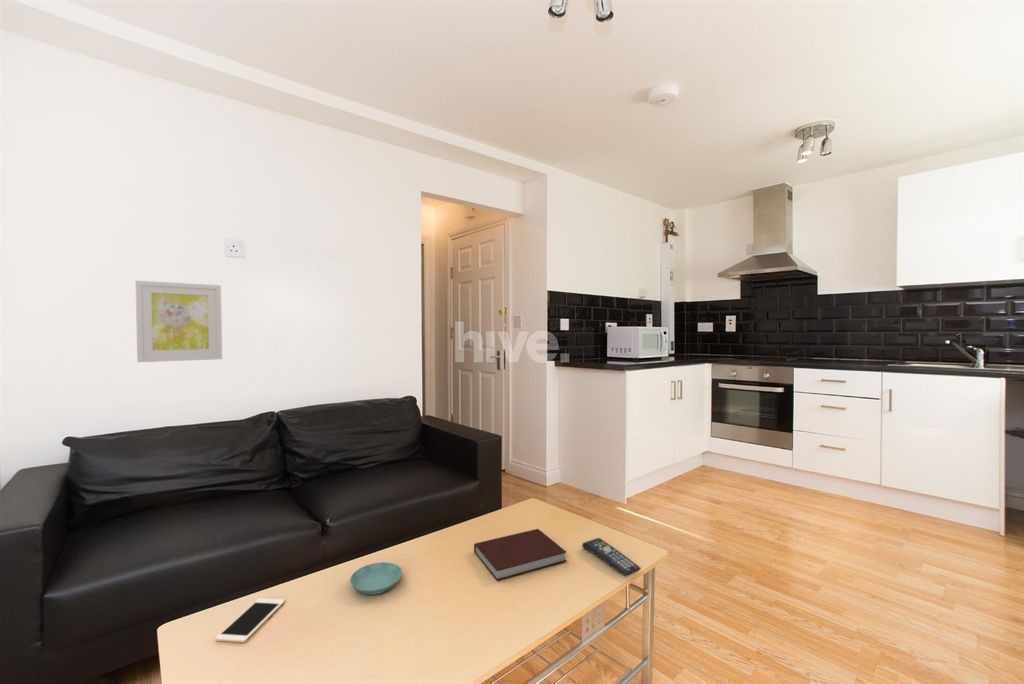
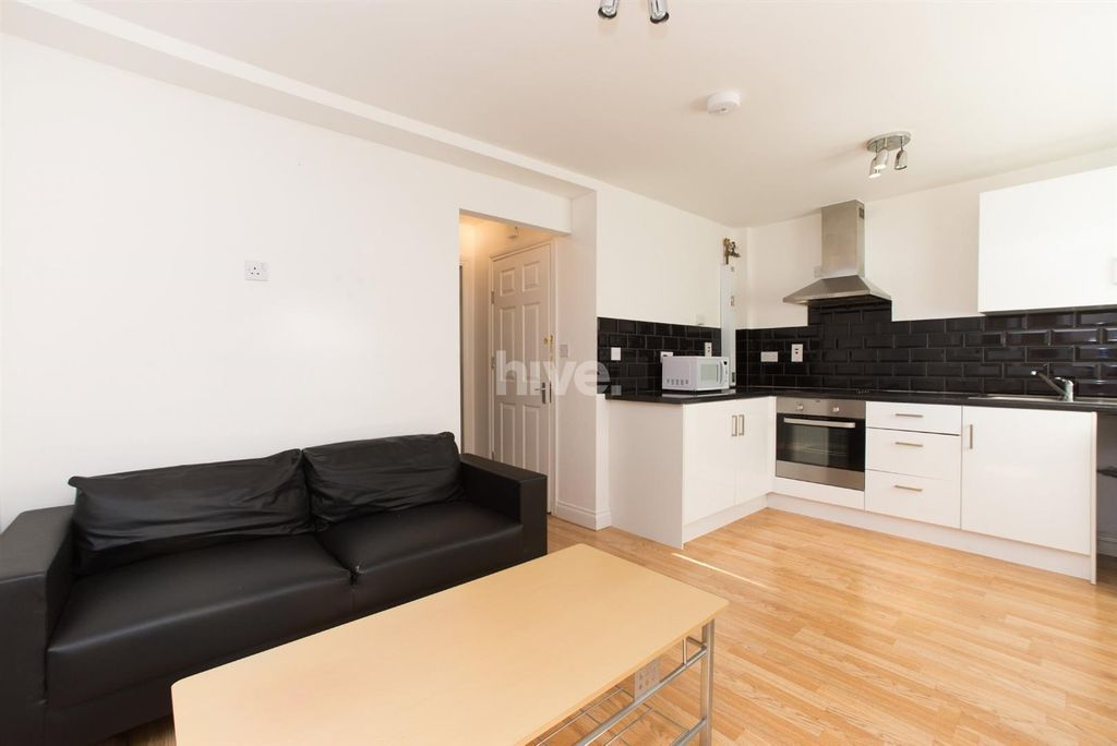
- cell phone [214,597,286,643]
- remote control [581,537,642,577]
- wall art [135,279,223,363]
- notebook [473,528,568,582]
- saucer [349,561,403,596]
